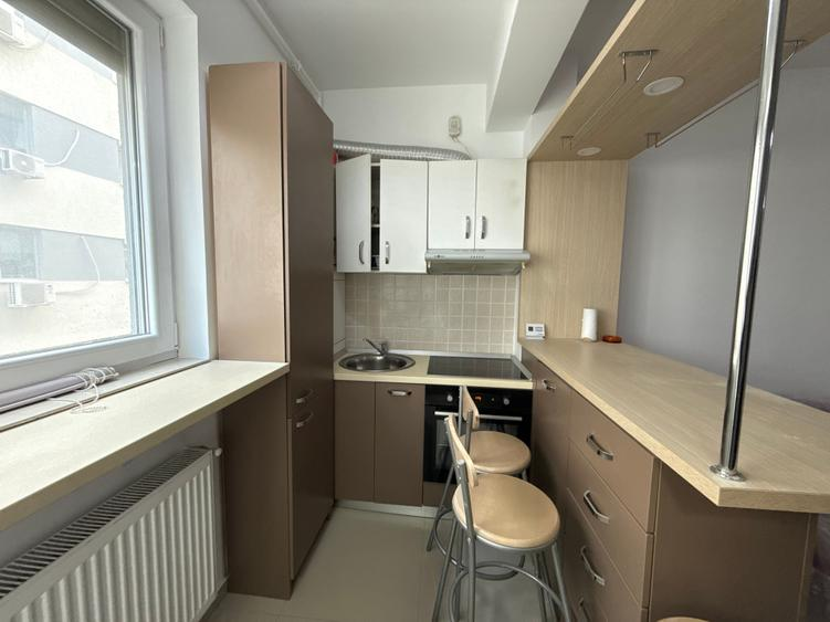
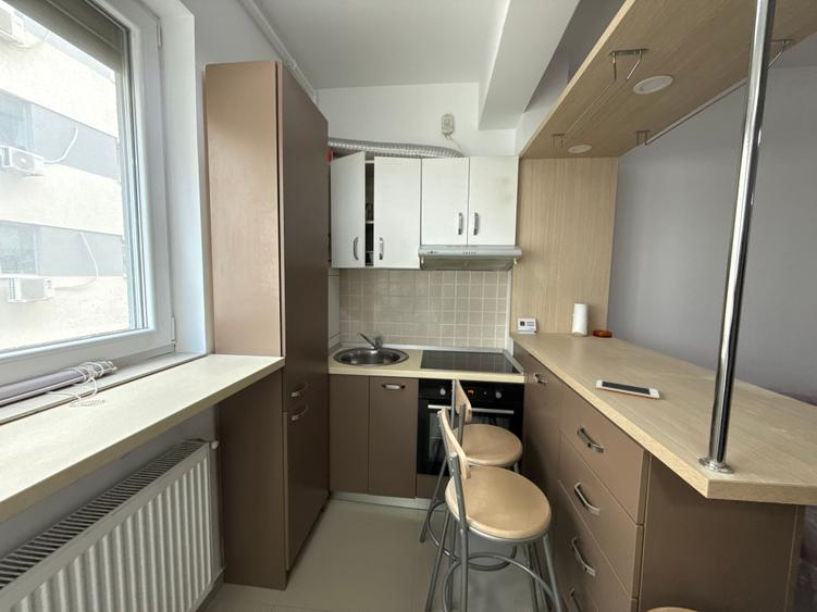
+ cell phone [595,379,660,400]
